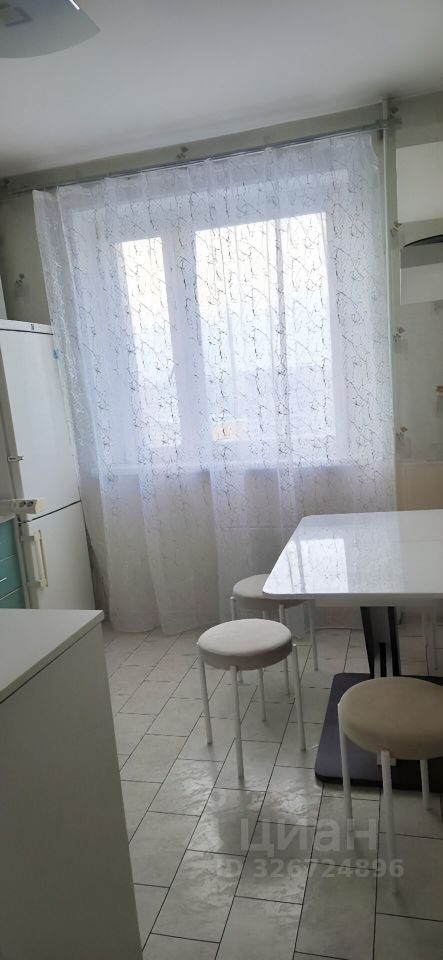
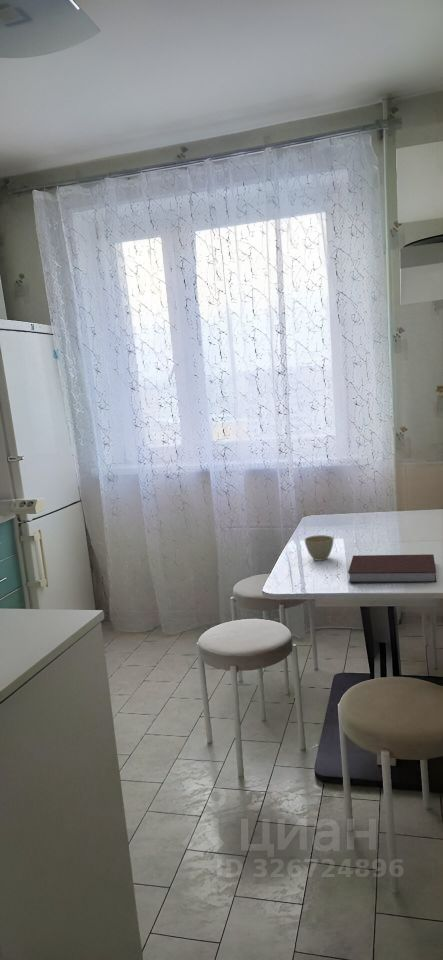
+ notebook [347,553,437,584]
+ flower pot [303,534,335,562]
